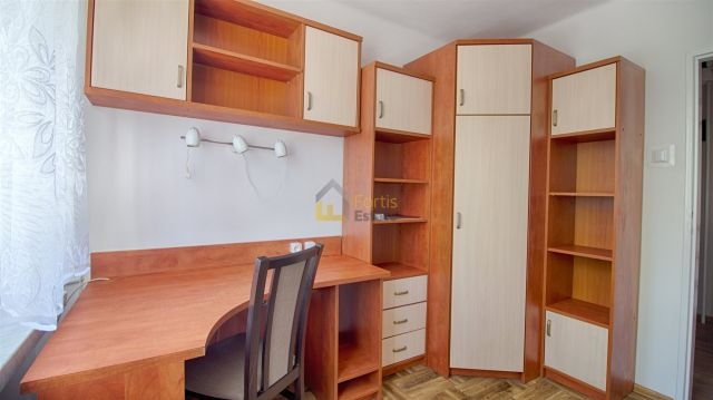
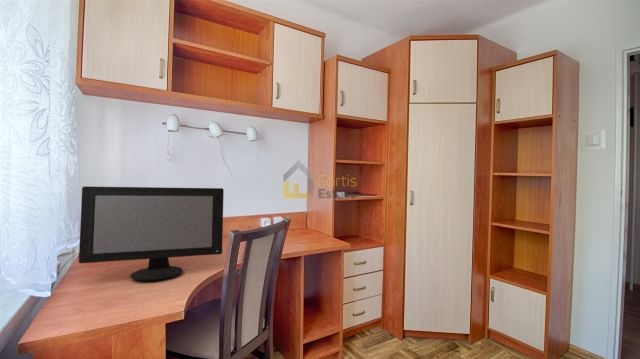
+ computer monitor [78,185,225,281]
